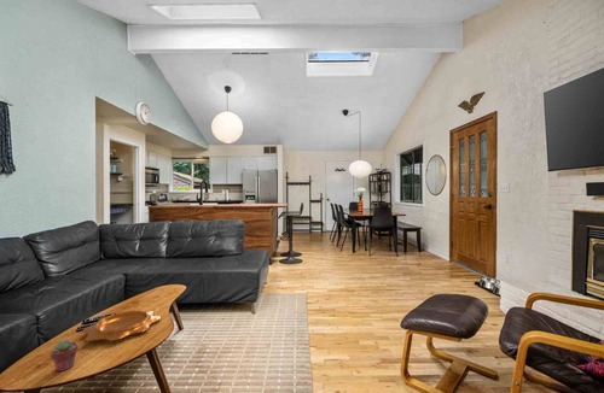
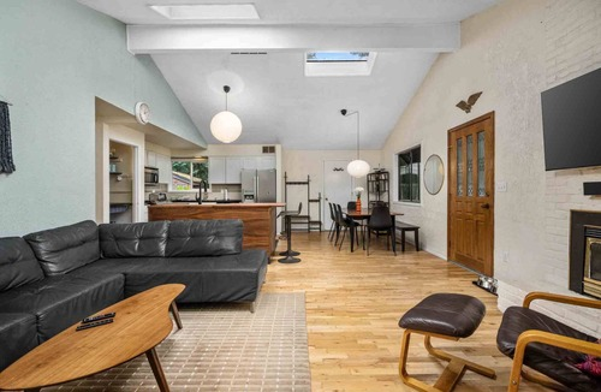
- decorative bowl [81,309,162,342]
- potted succulent [50,339,79,373]
